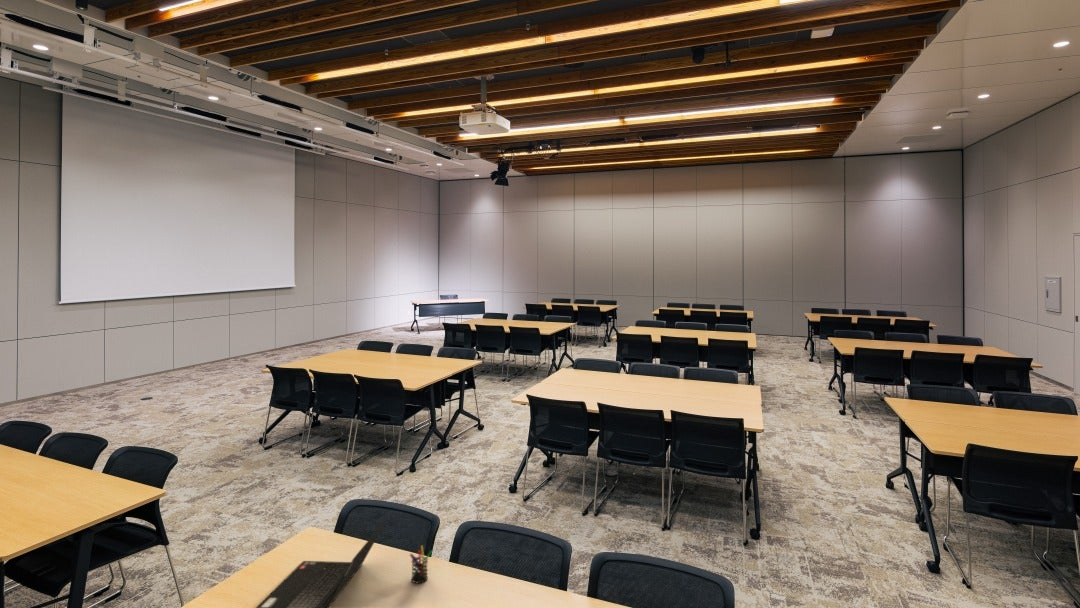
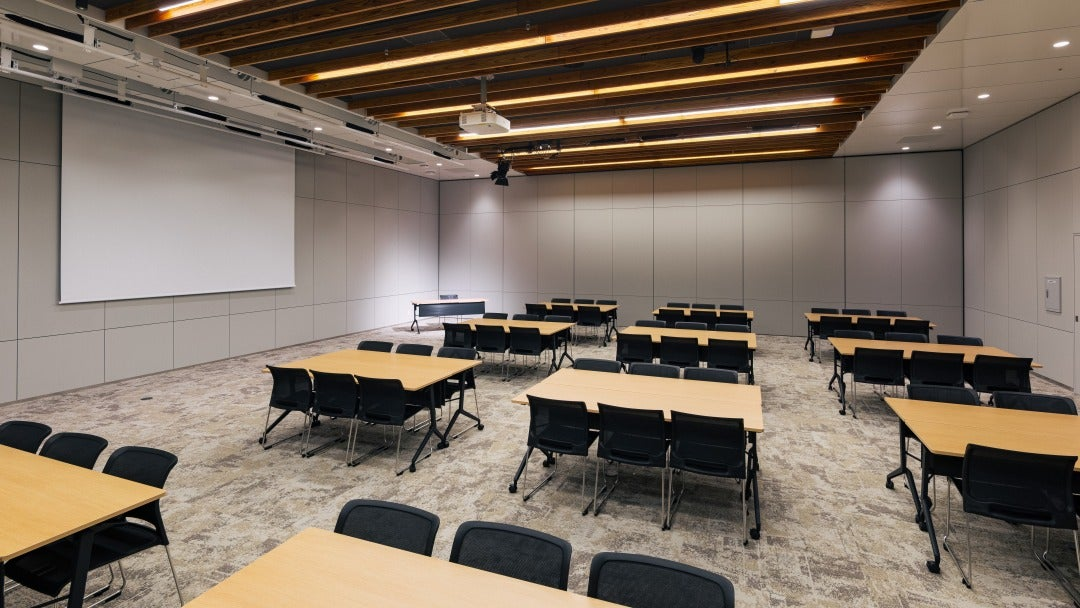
- pen holder [409,544,433,584]
- laptop computer [255,517,389,608]
